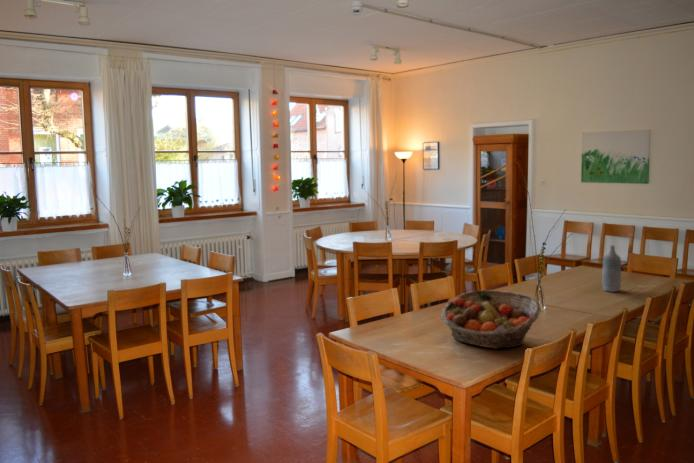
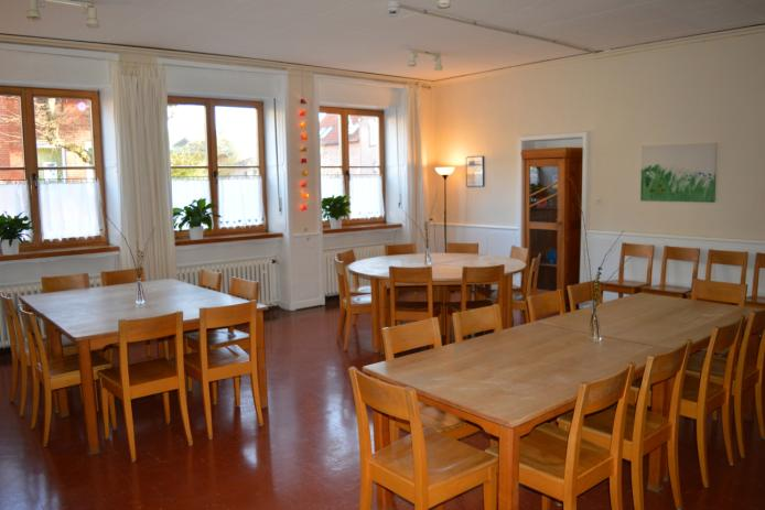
- fruit basket [440,289,542,350]
- bottle [601,244,622,293]
